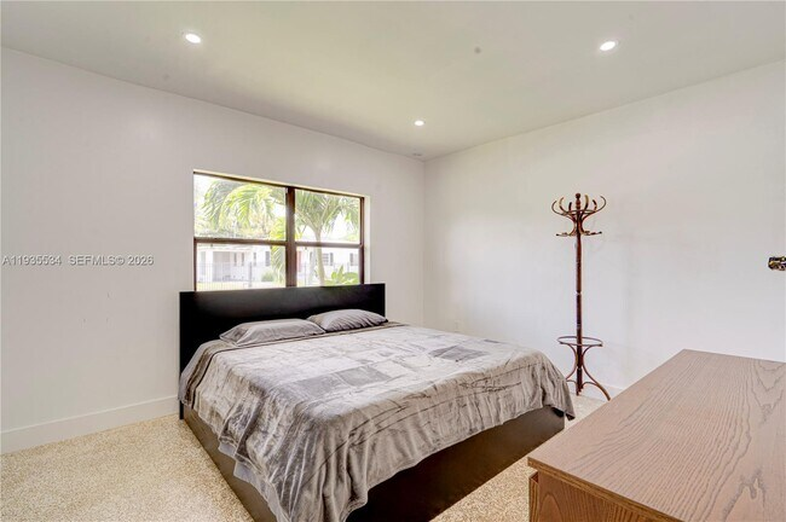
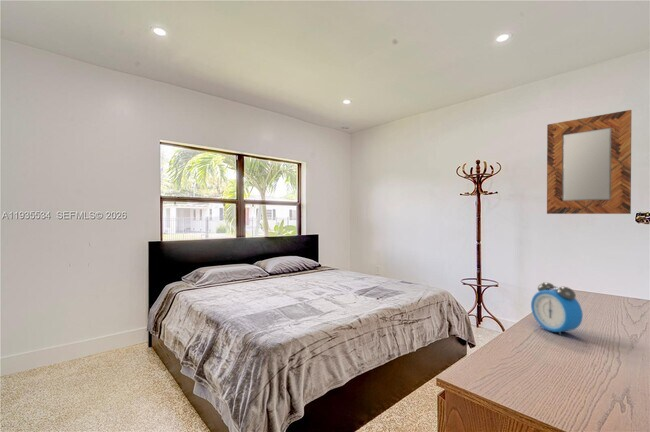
+ home mirror [546,109,632,215]
+ alarm clock [530,281,584,336]
